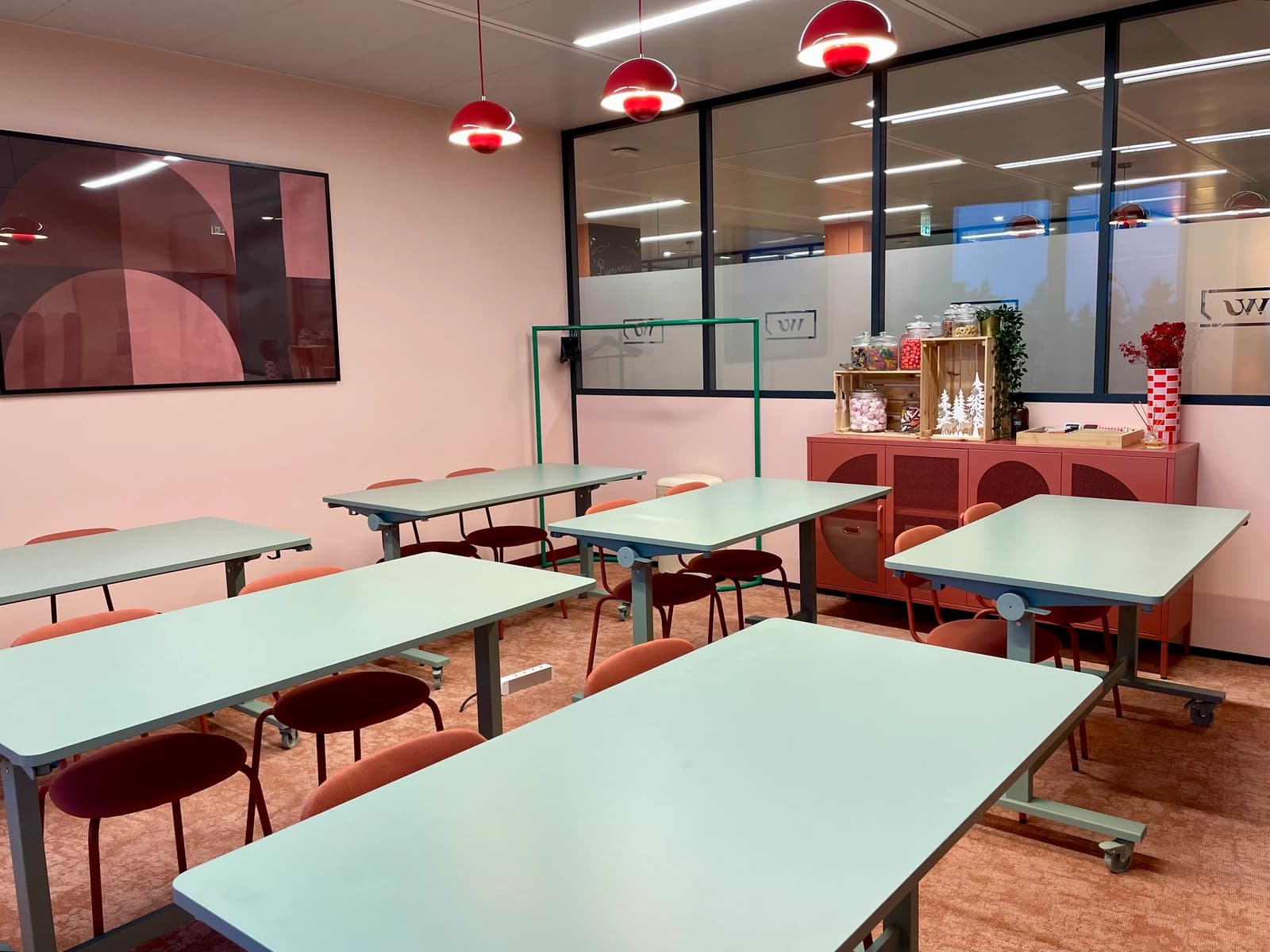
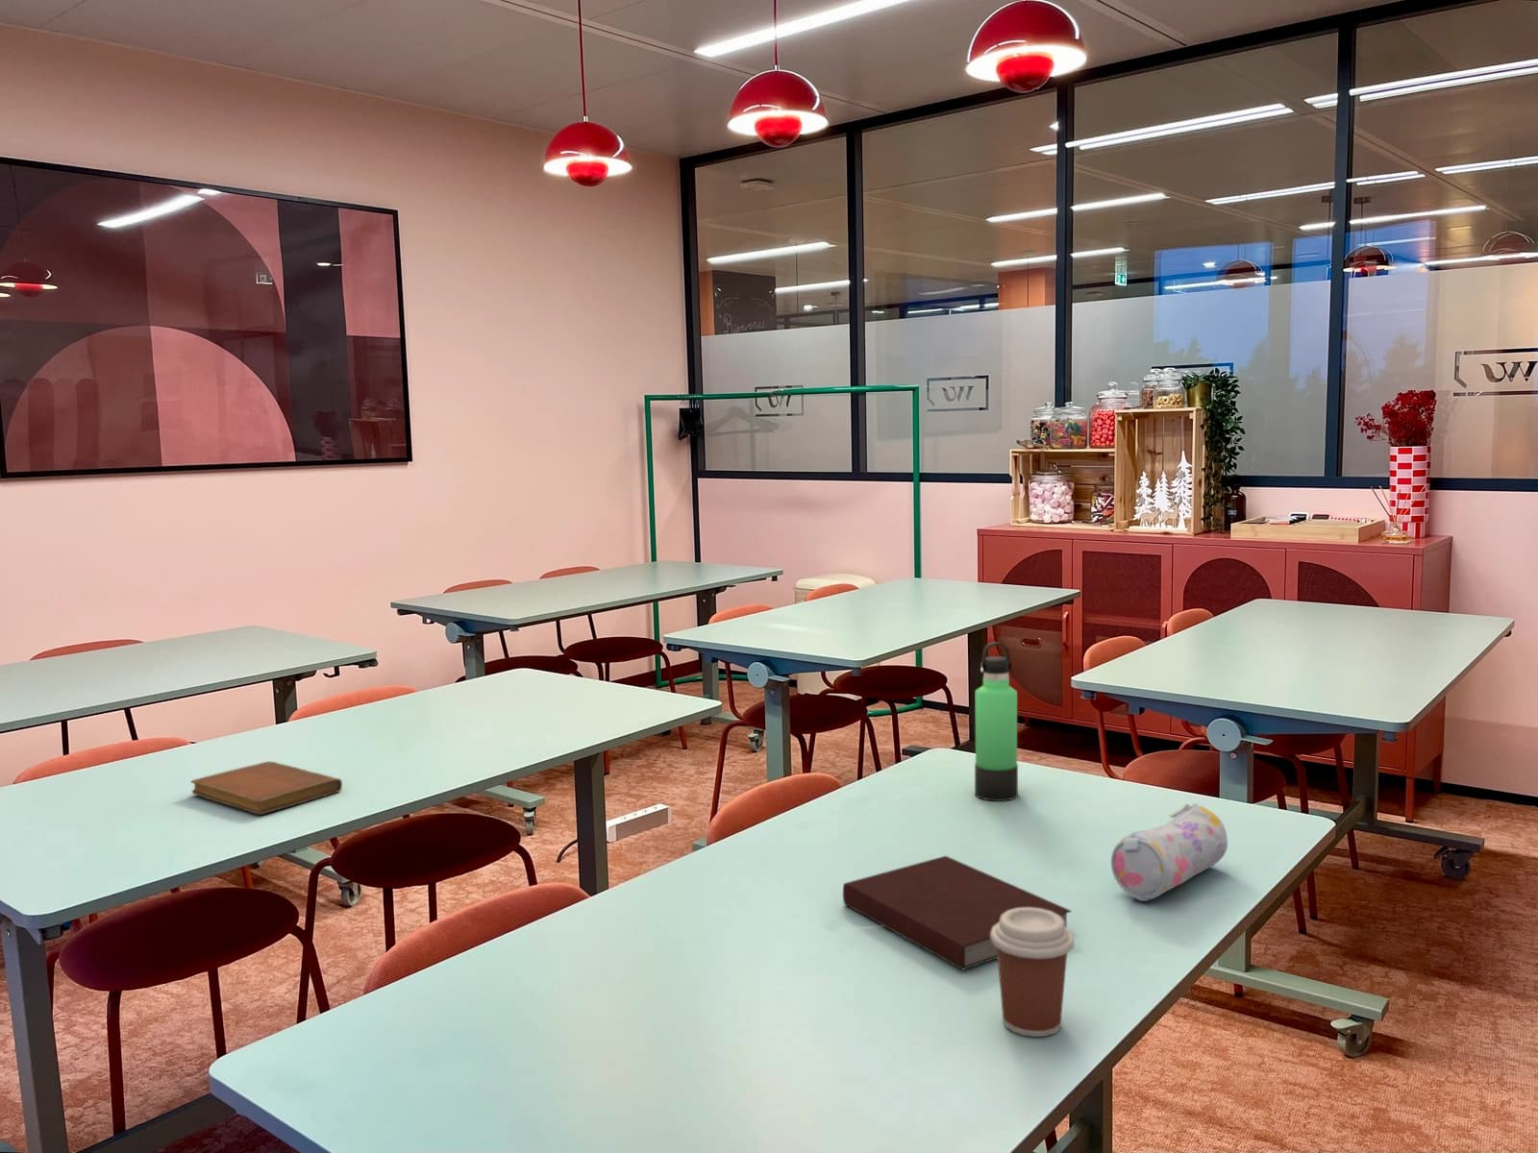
+ coffee cup [991,907,1074,1038]
+ pencil case [1111,802,1228,902]
+ notebook [842,855,1073,971]
+ thermos bottle [974,641,1018,802]
+ notebook [190,761,343,816]
